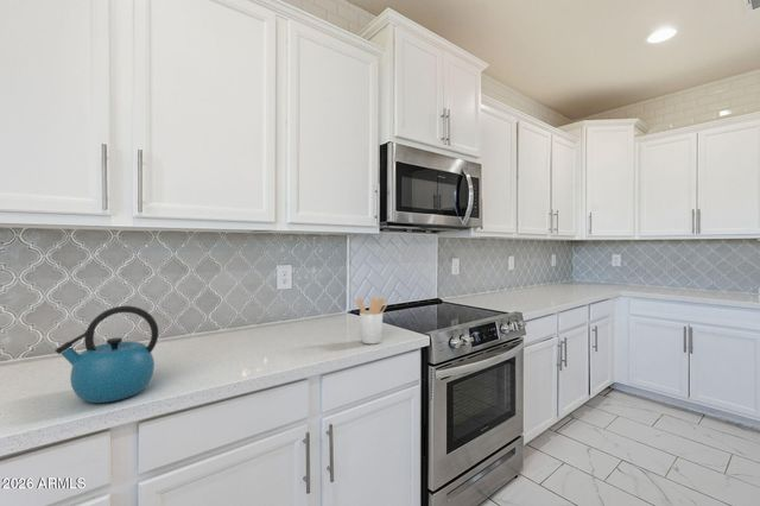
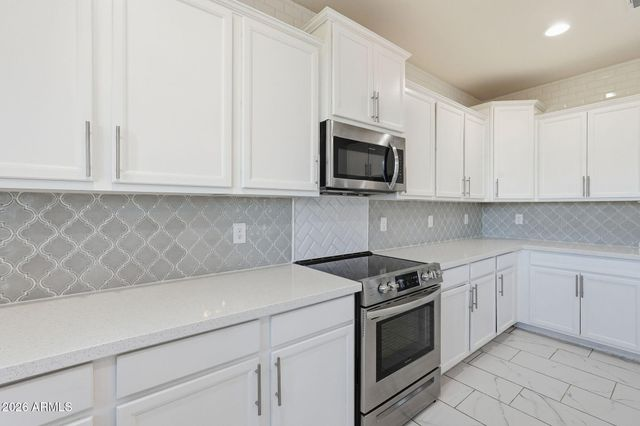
- utensil holder [356,297,388,344]
- kettle [55,305,159,404]
